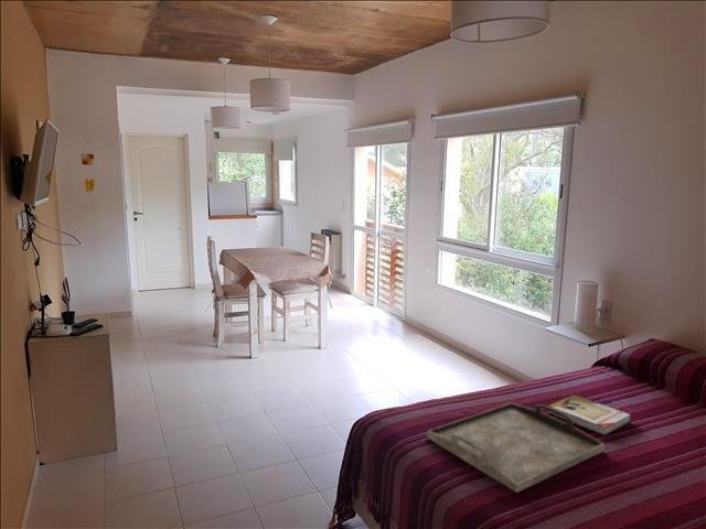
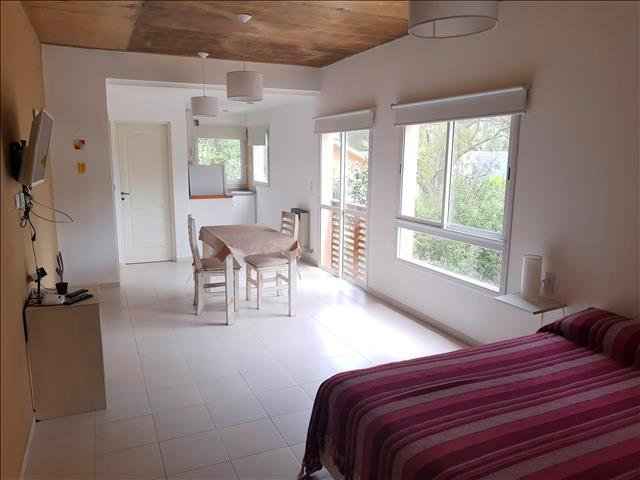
- book [547,393,632,436]
- serving tray [426,402,606,494]
